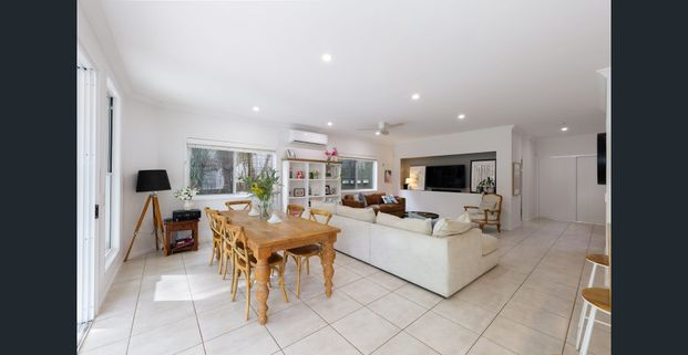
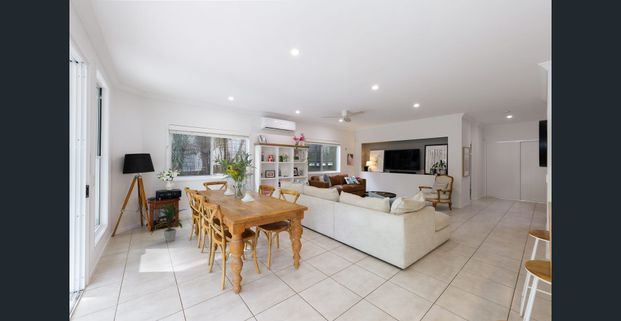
+ indoor plant [150,202,188,243]
